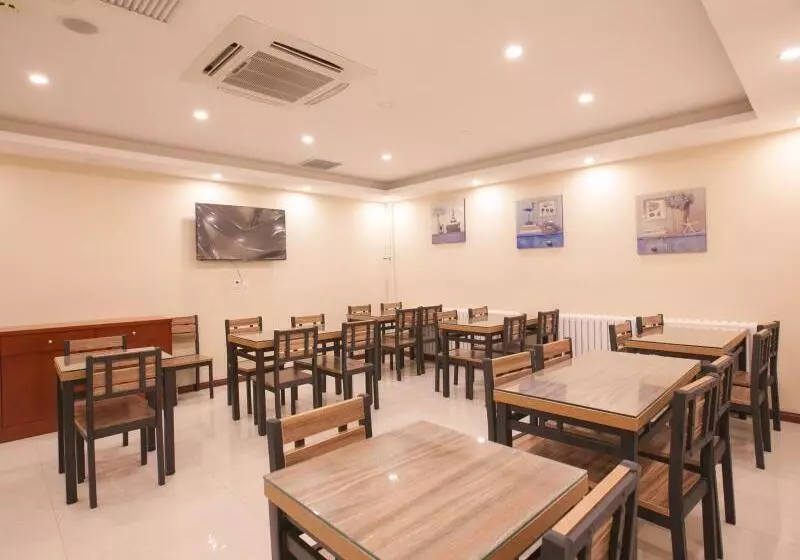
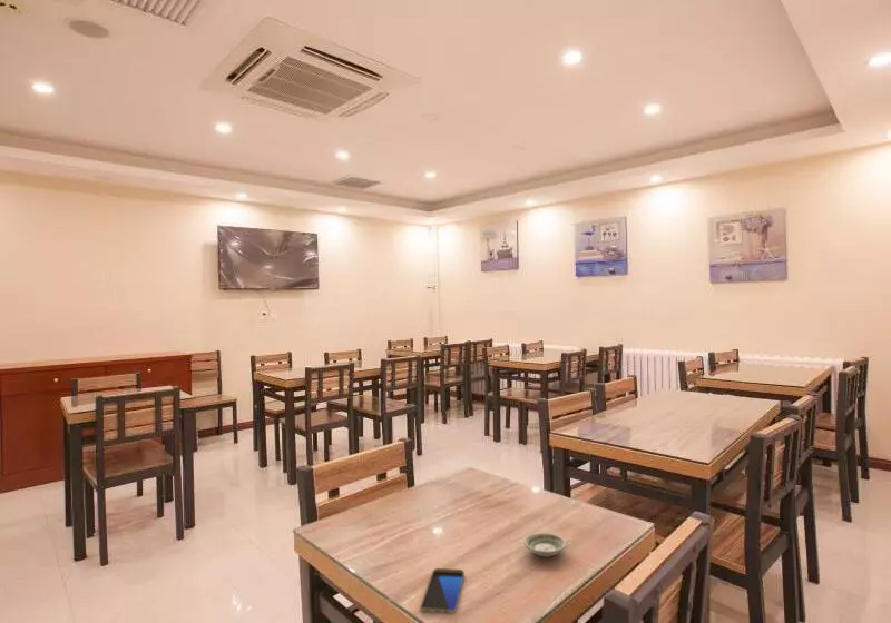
+ saucer [522,532,567,558]
+ smartphone [420,567,466,614]
